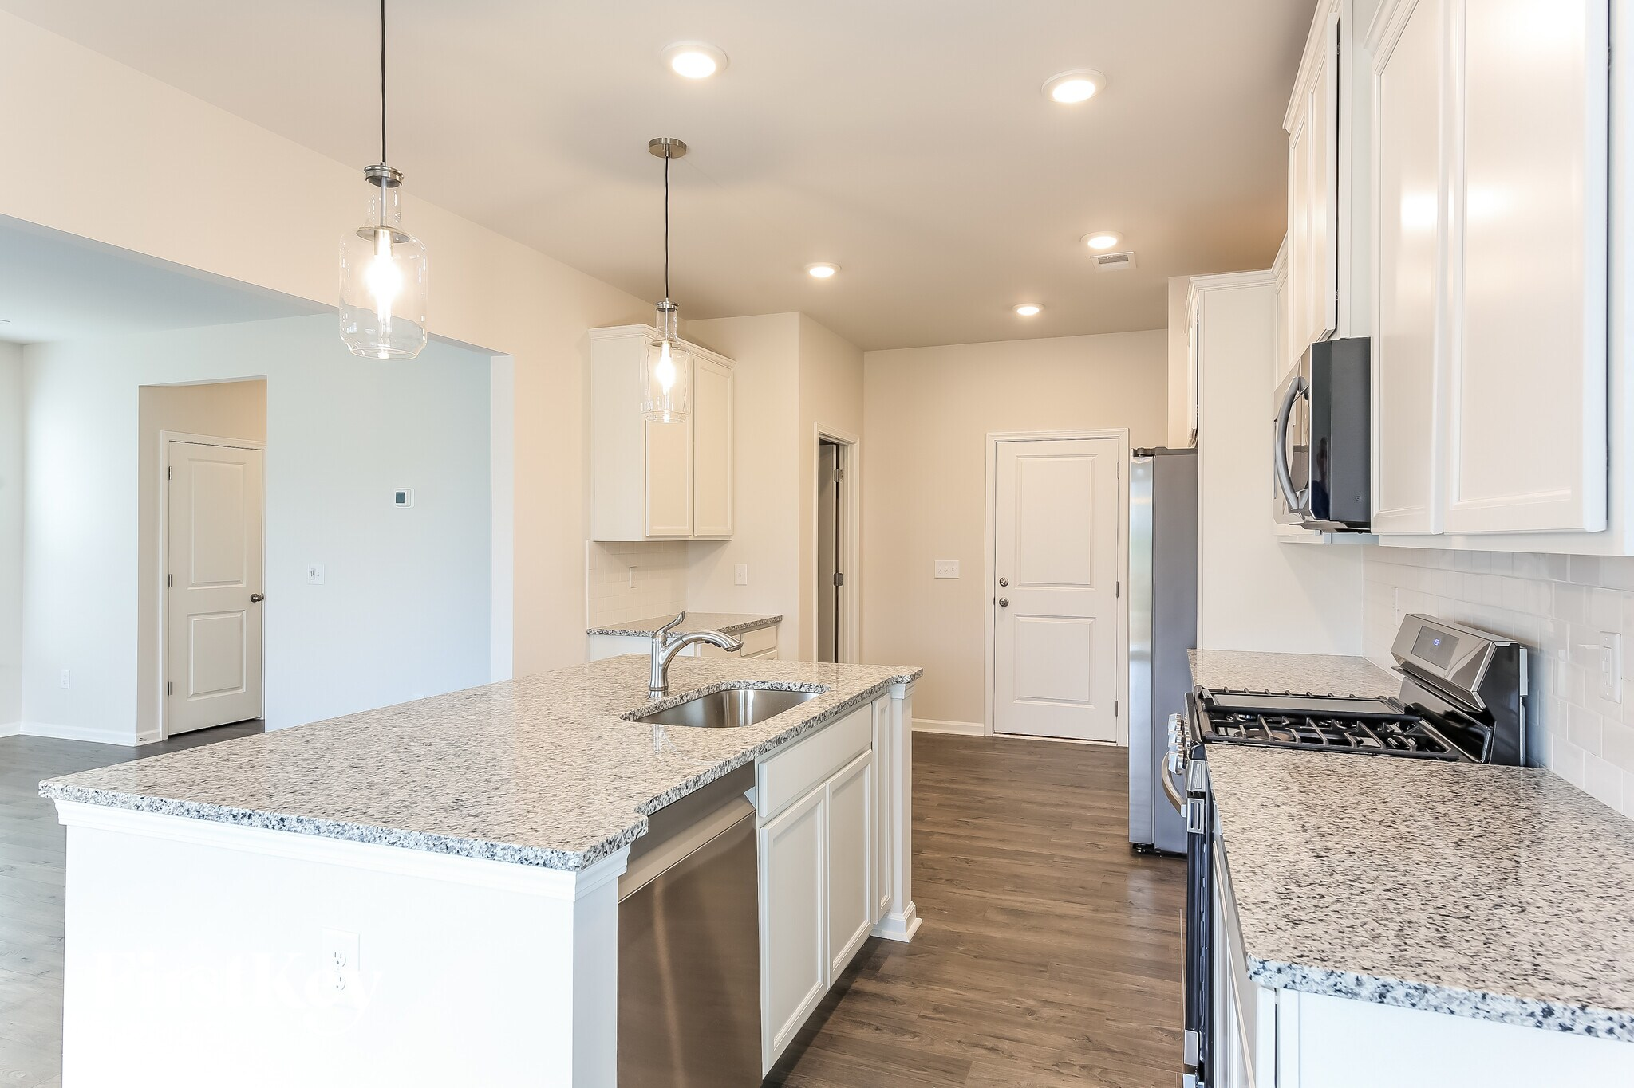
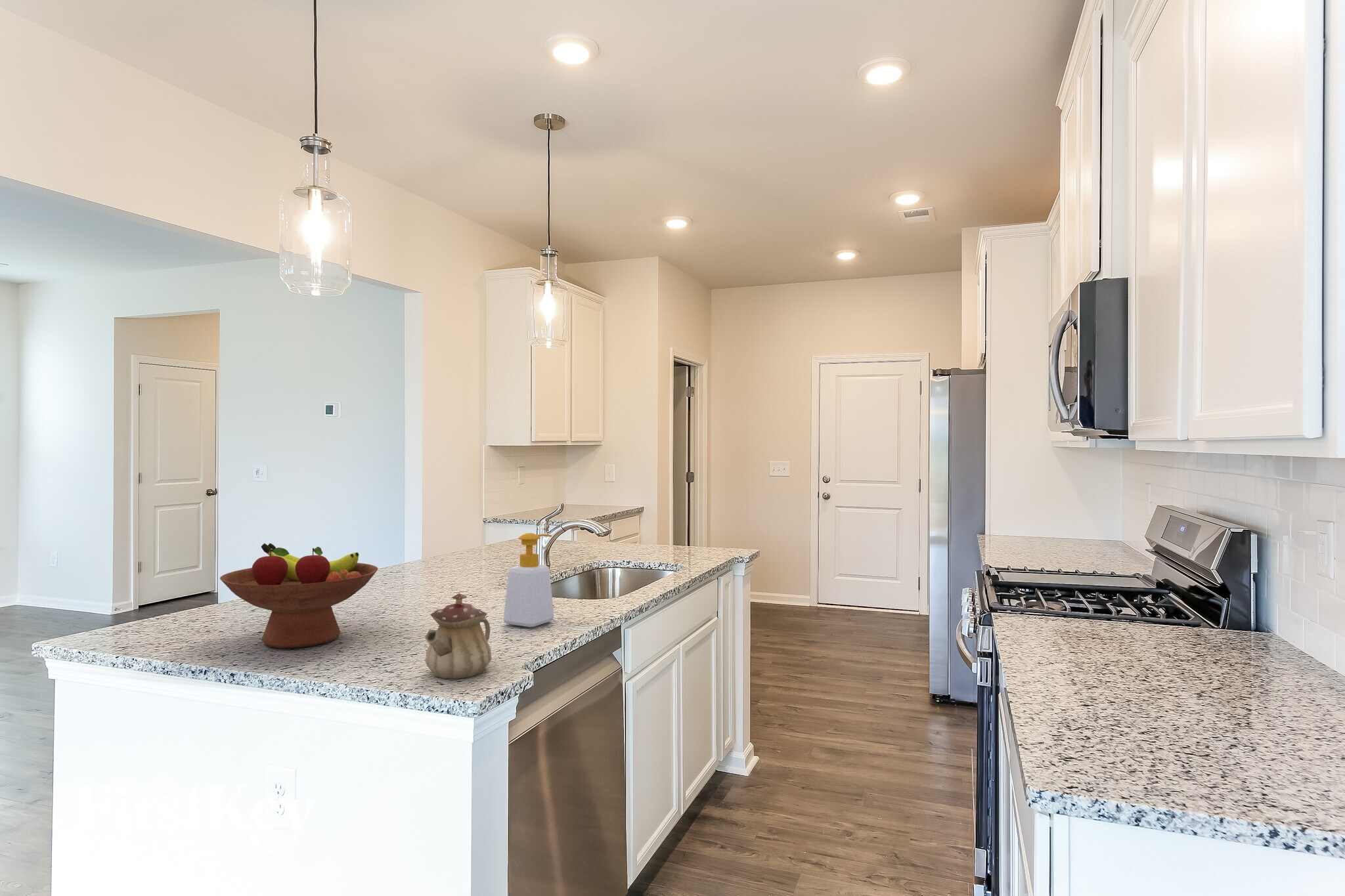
+ teapot [424,593,492,679]
+ soap bottle [503,532,554,628]
+ fruit bowl [219,543,379,649]
